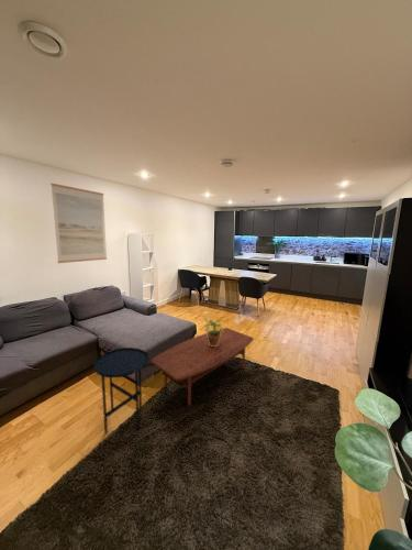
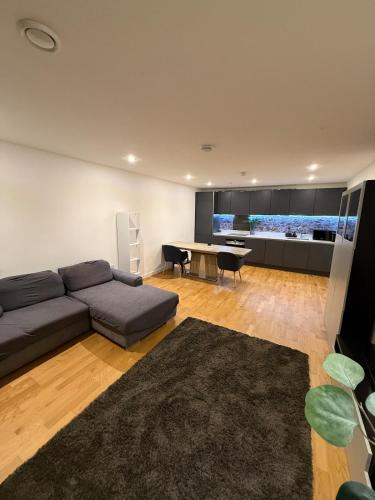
- coffee table [149,327,255,406]
- side table [93,346,149,435]
- wall art [49,183,108,264]
- potted plant [202,317,225,346]
